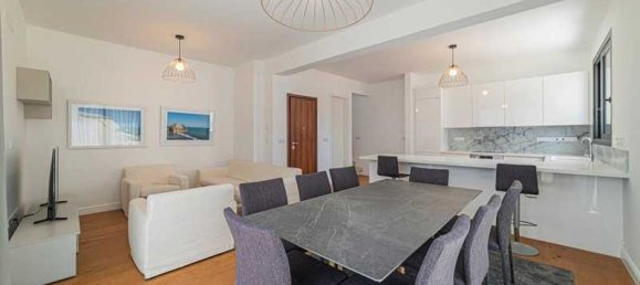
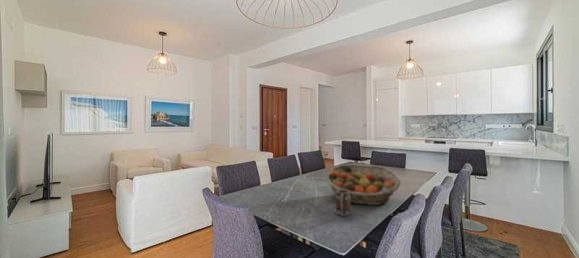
+ fruit basket [325,164,402,206]
+ mug [334,190,352,217]
